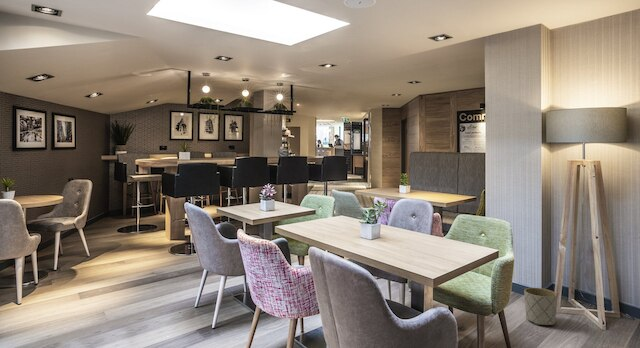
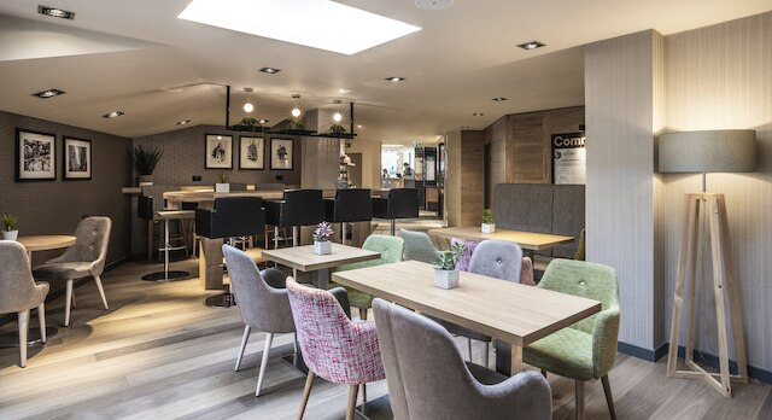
- planter [523,287,558,326]
